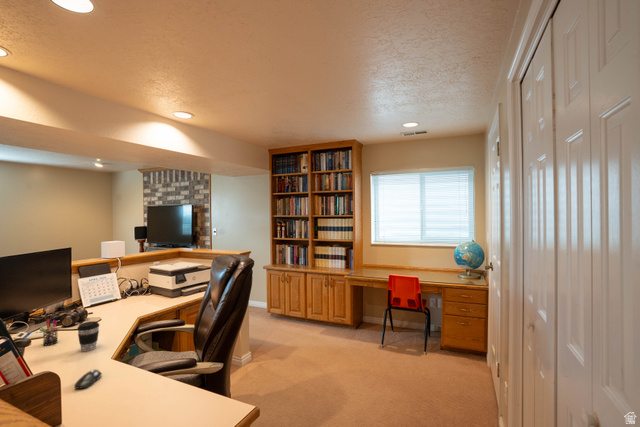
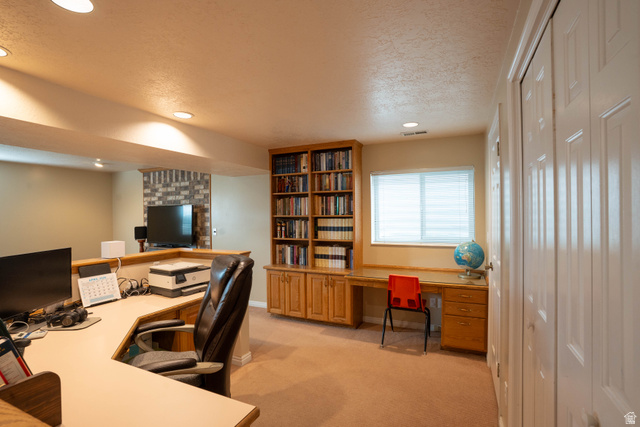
- computer mouse [73,369,102,390]
- pen holder [38,318,59,346]
- coffee cup [76,320,100,353]
